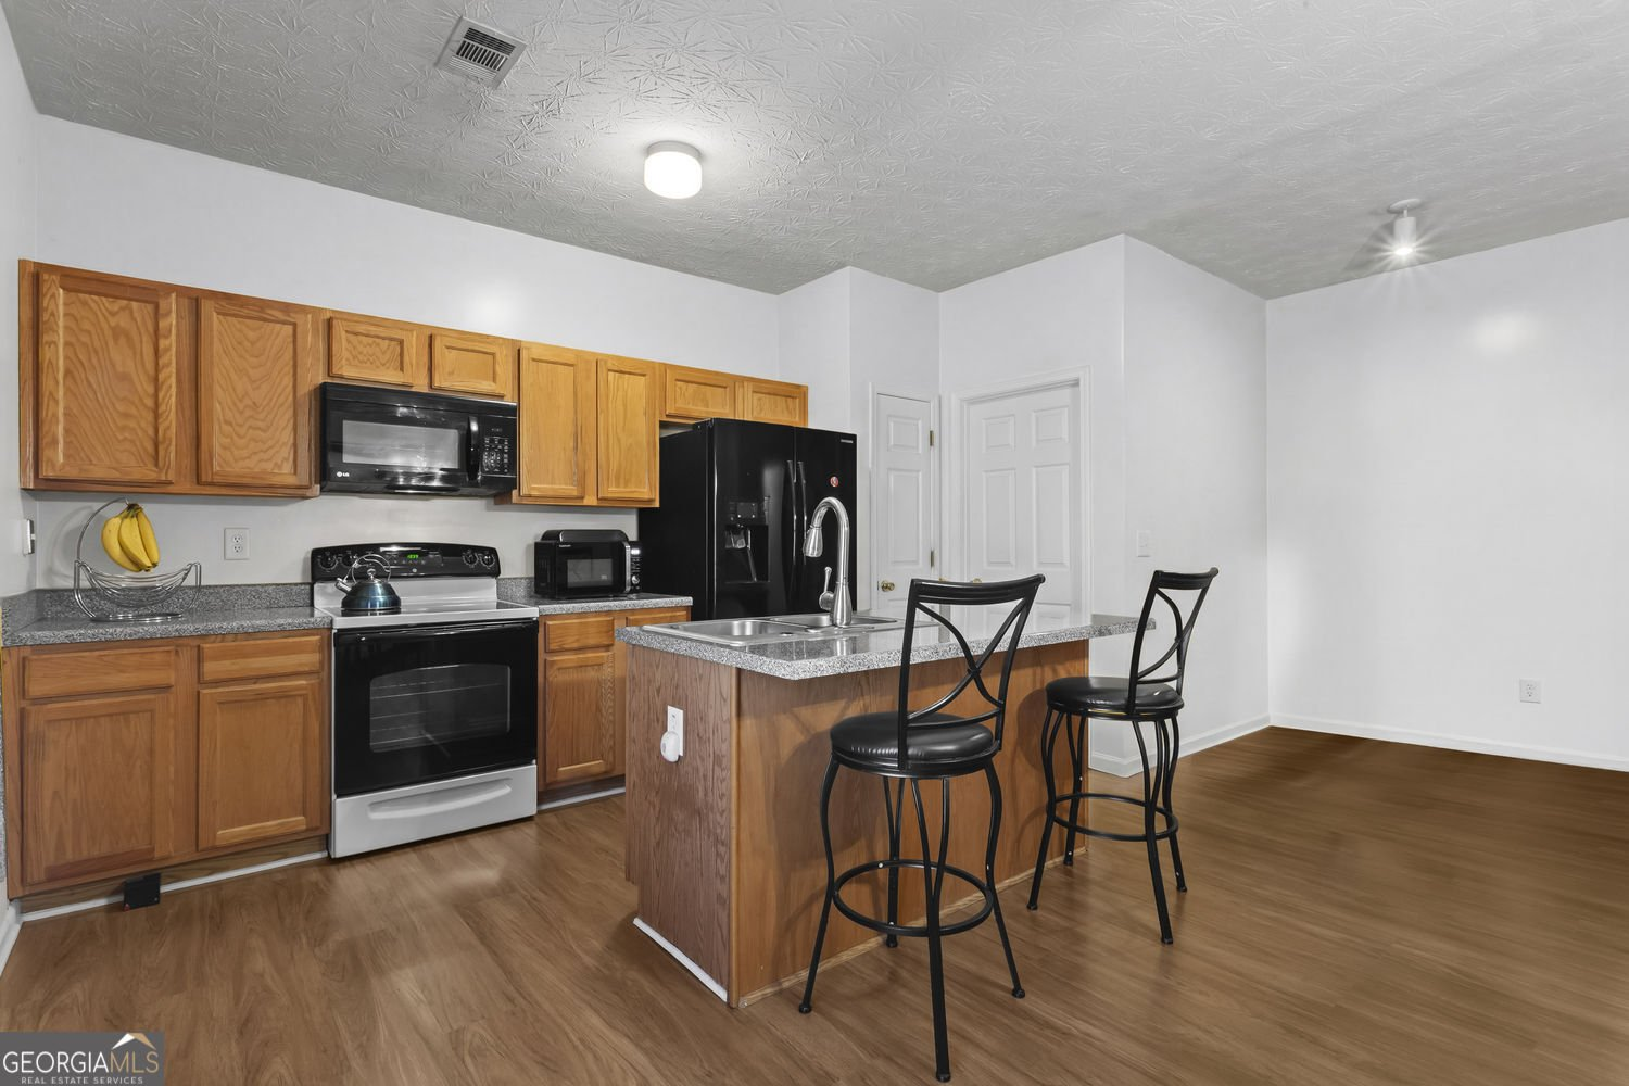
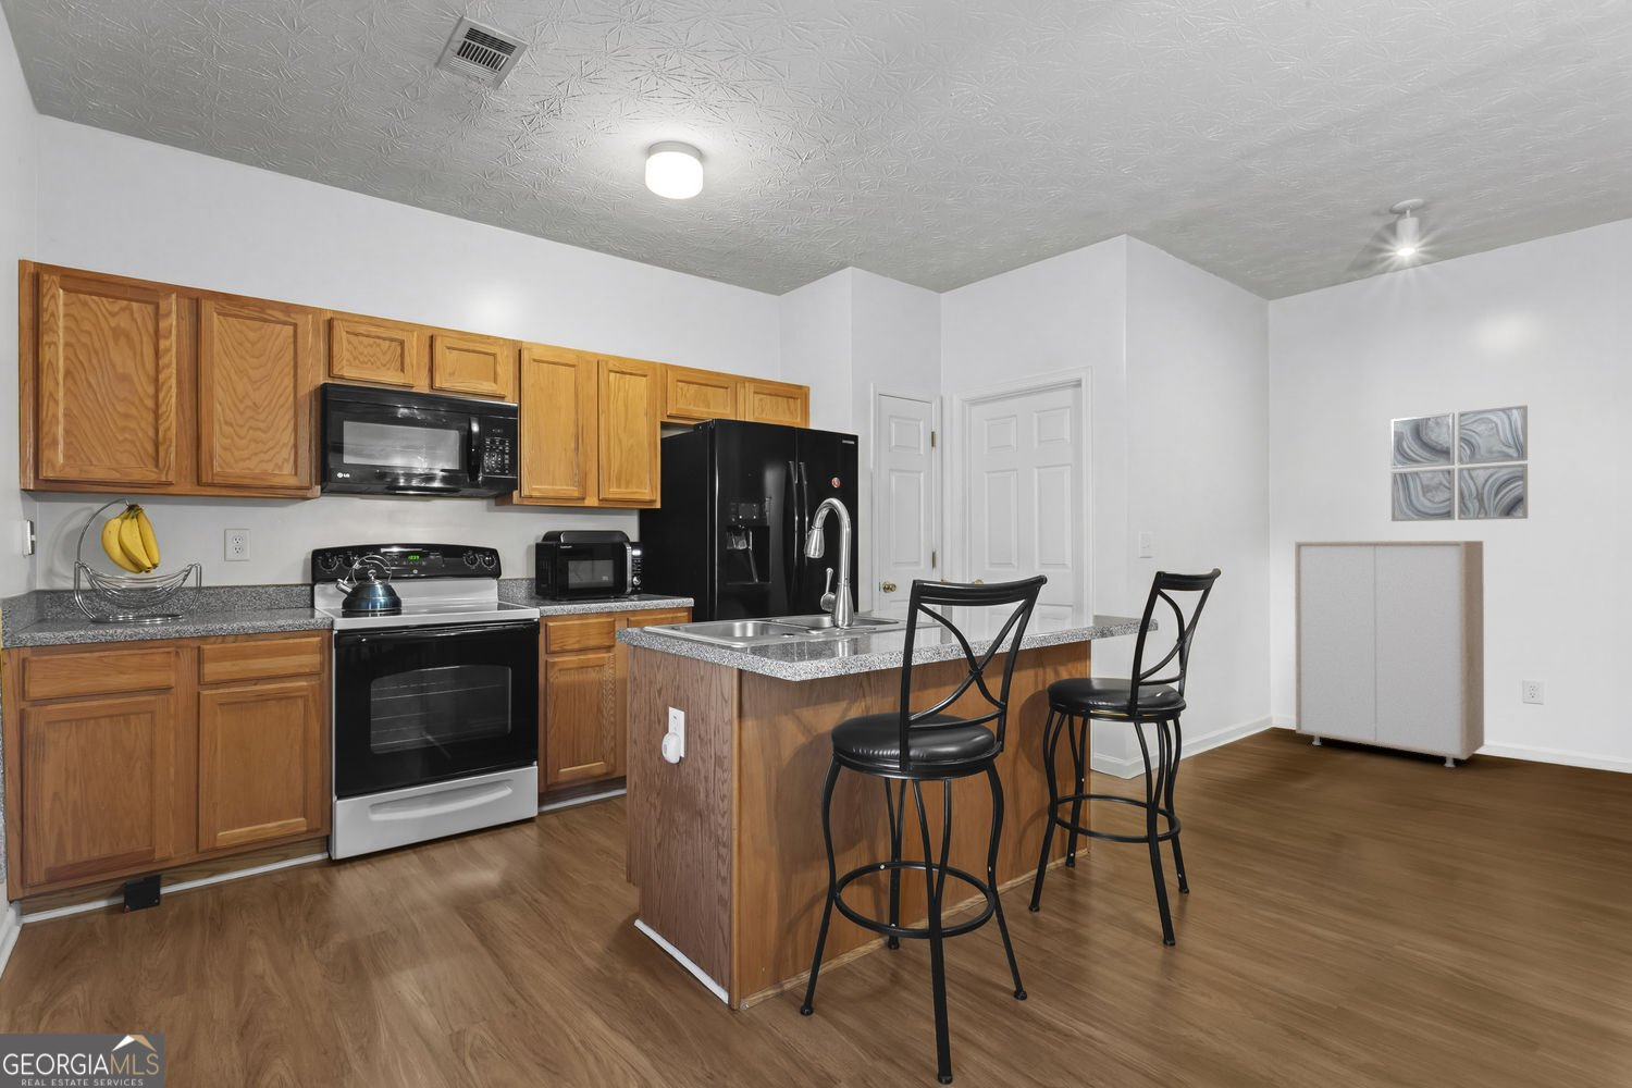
+ wall art [1389,404,1529,522]
+ storage cabinet [1293,539,1485,769]
